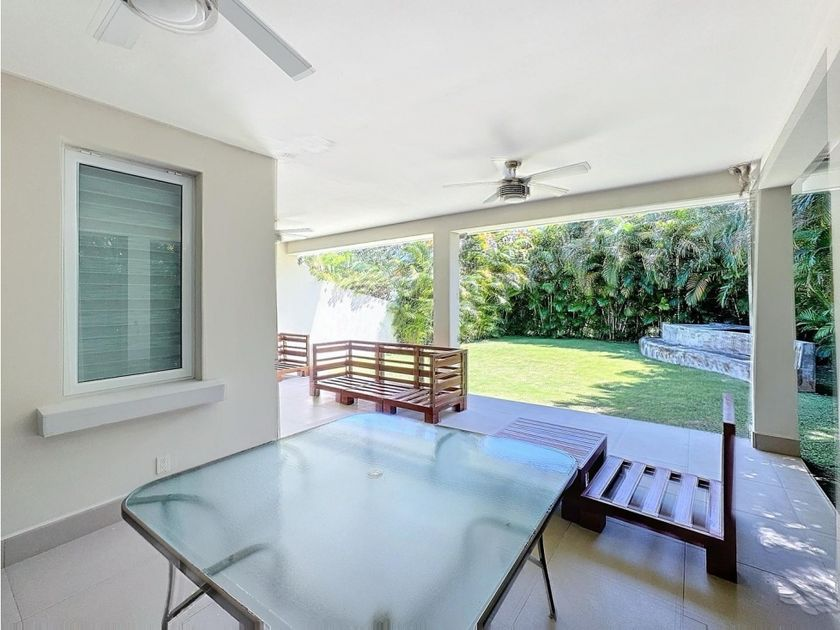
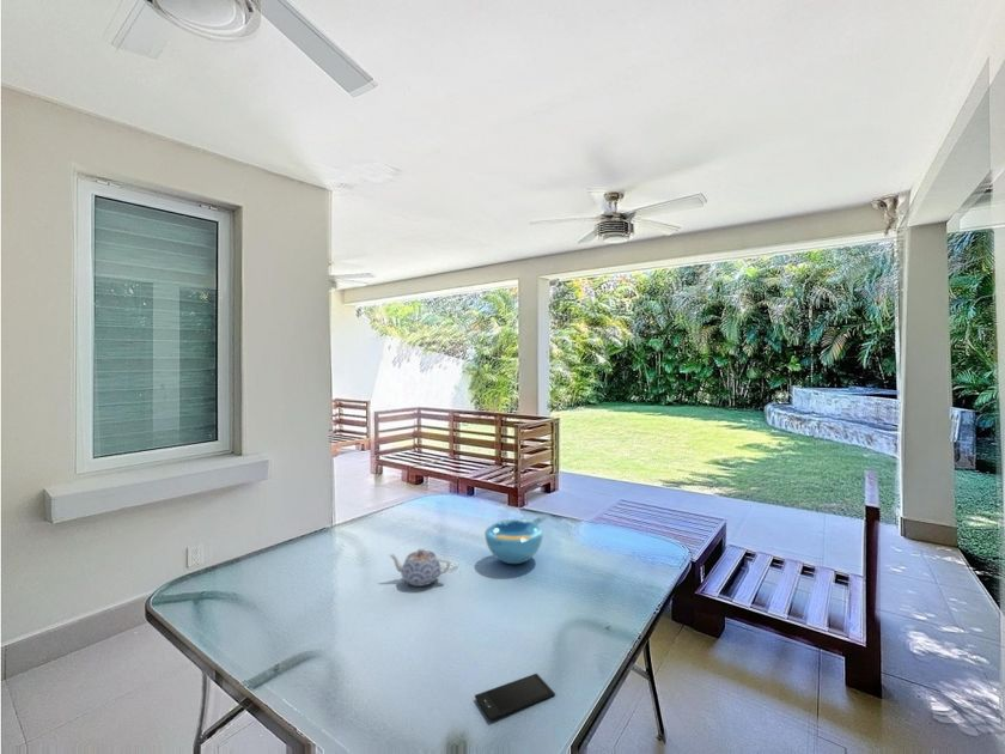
+ teapot [389,548,451,588]
+ bowl [483,518,544,565]
+ smartphone [474,673,556,722]
